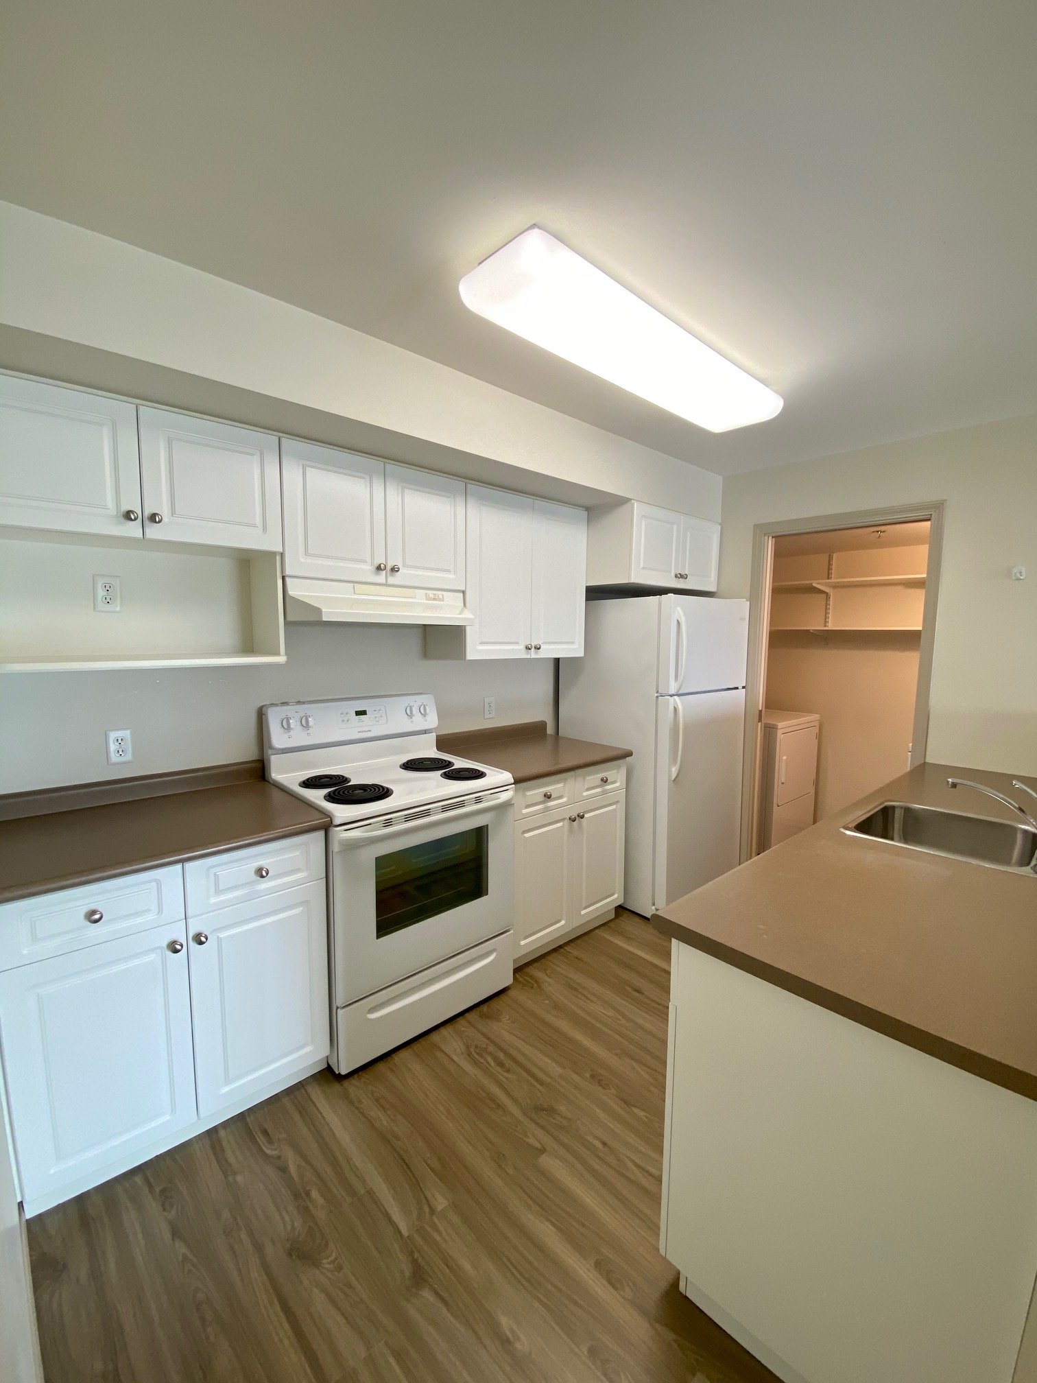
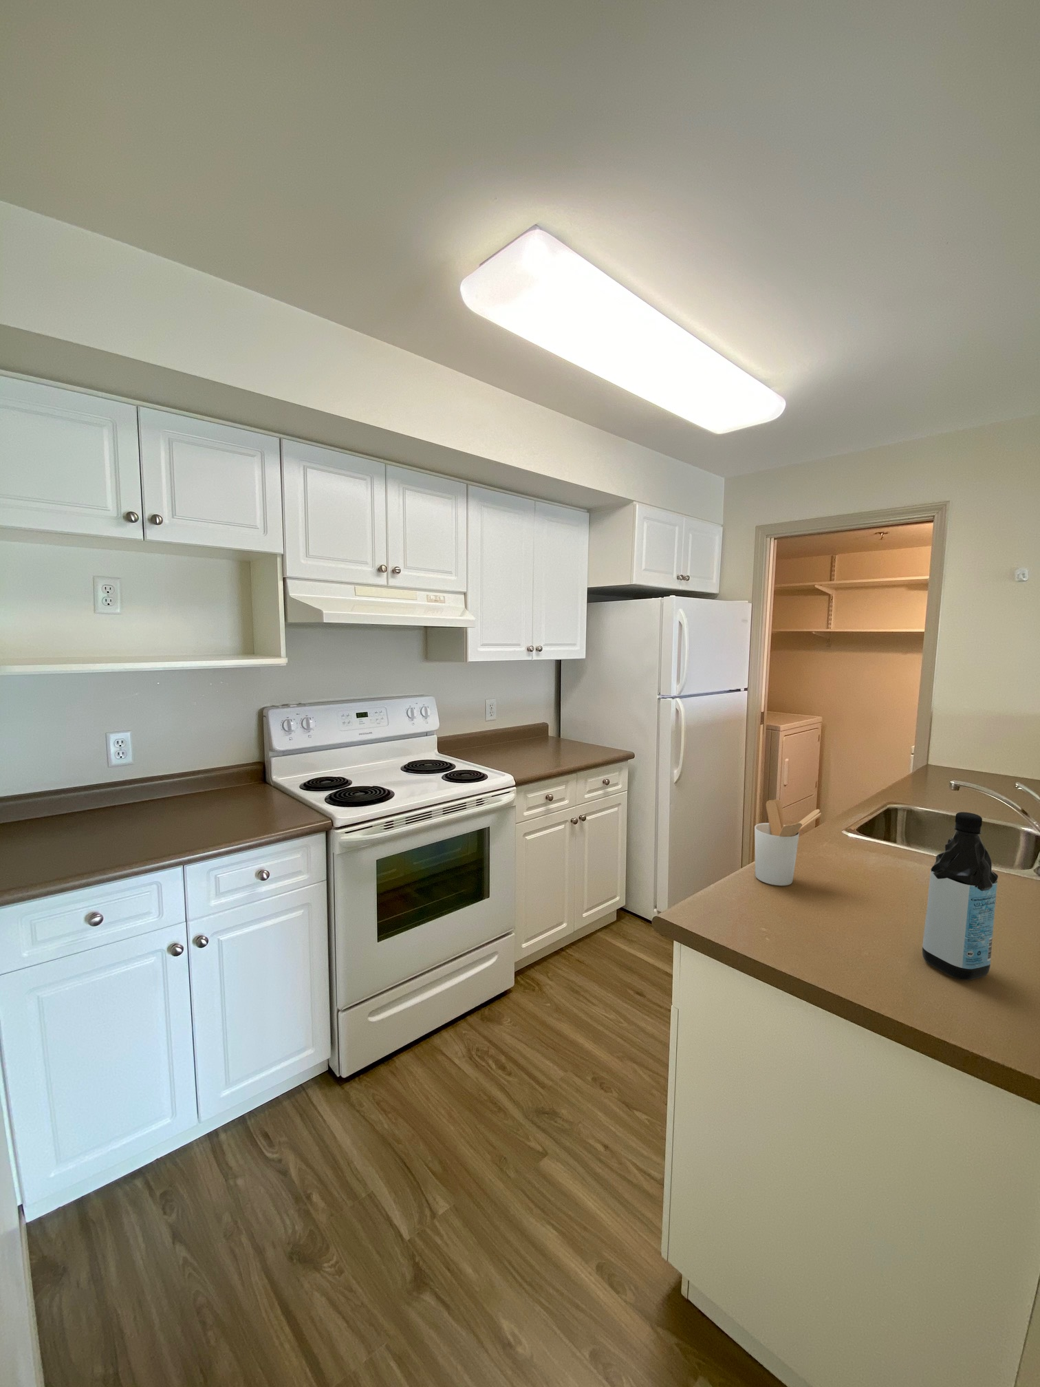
+ utensil holder [754,798,822,886]
+ water bottle [922,811,998,981]
